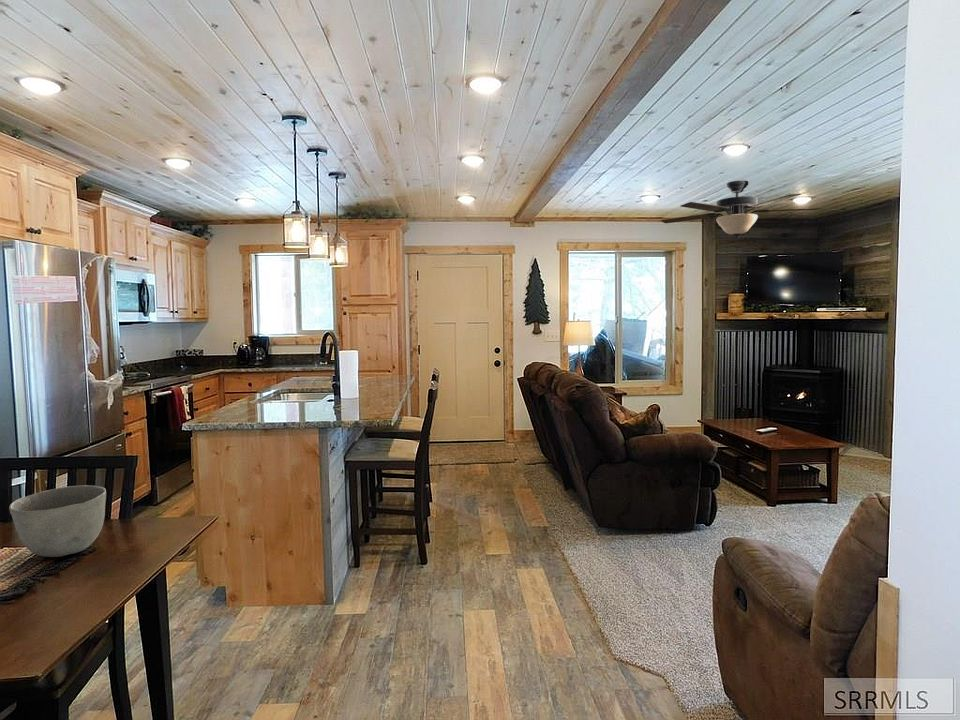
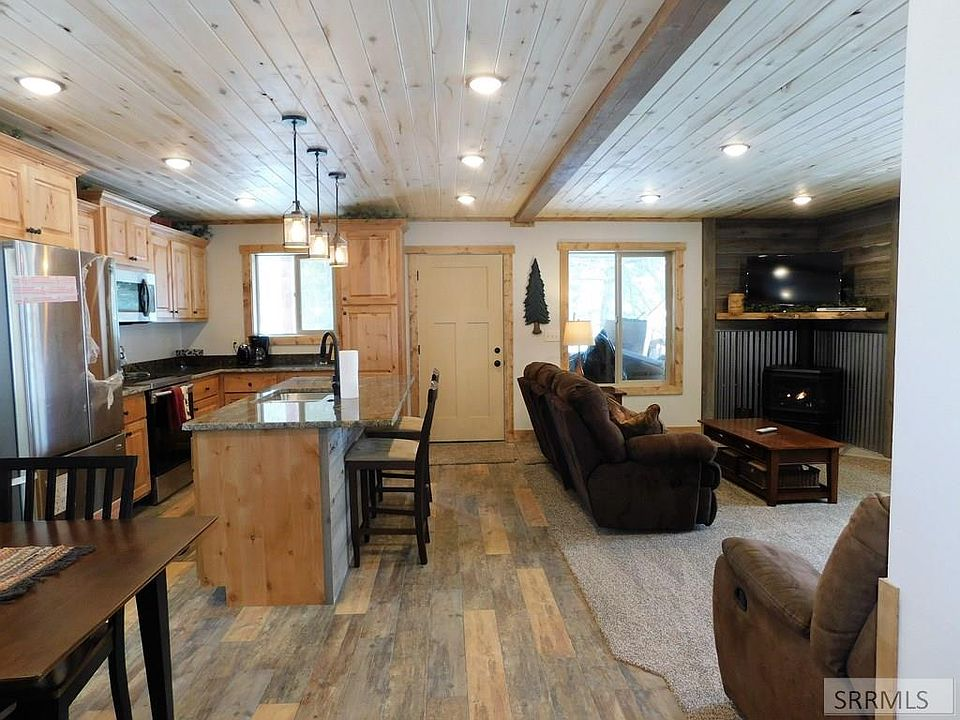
- bowl [8,484,107,558]
- ceiling fan [660,179,822,261]
